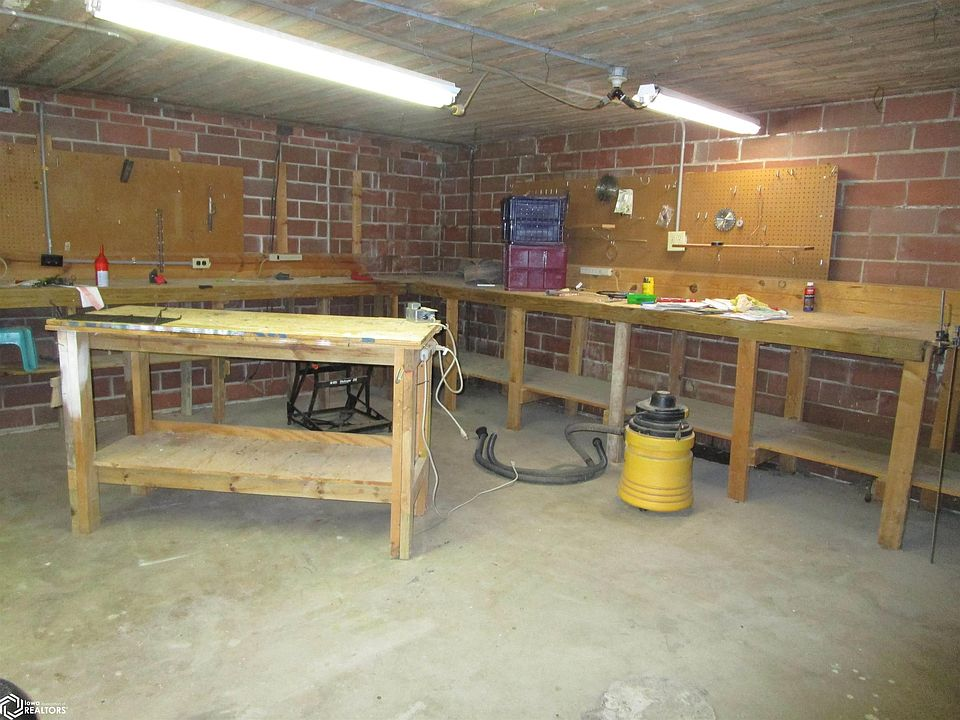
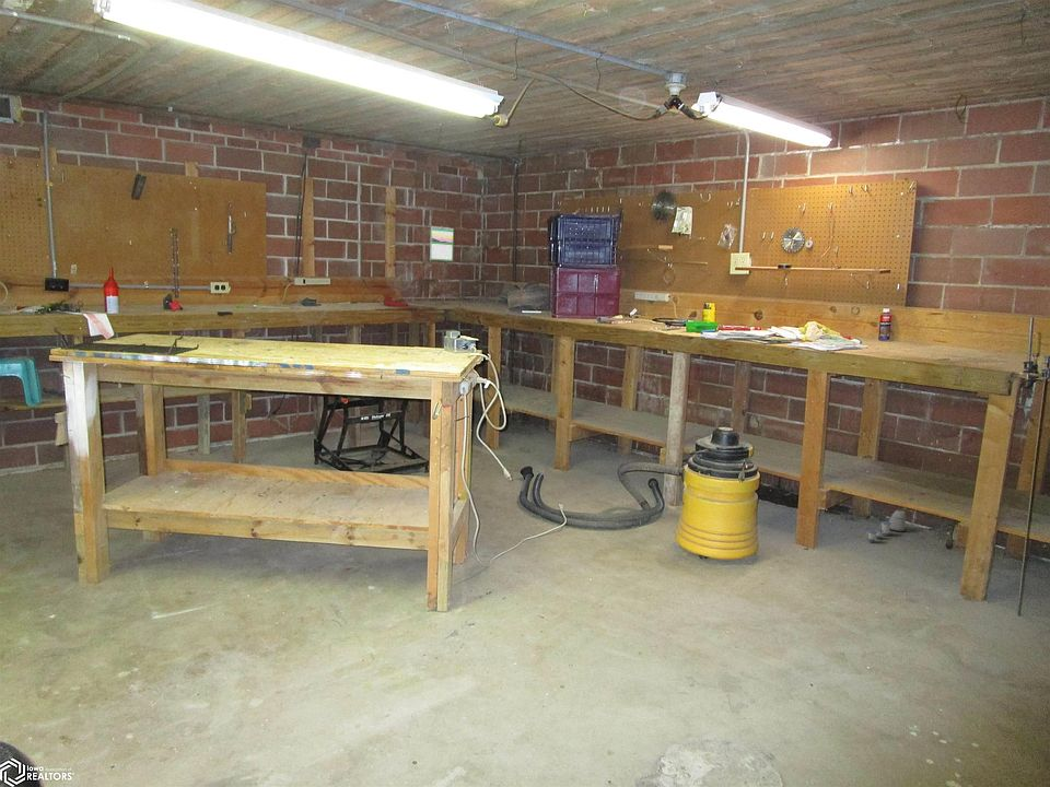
+ blender [865,509,915,543]
+ calendar [429,225,455,262]
